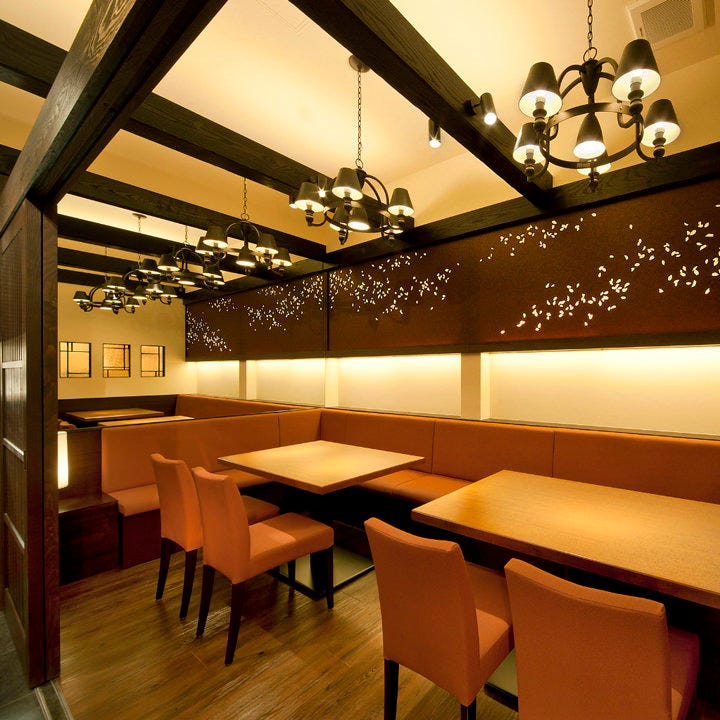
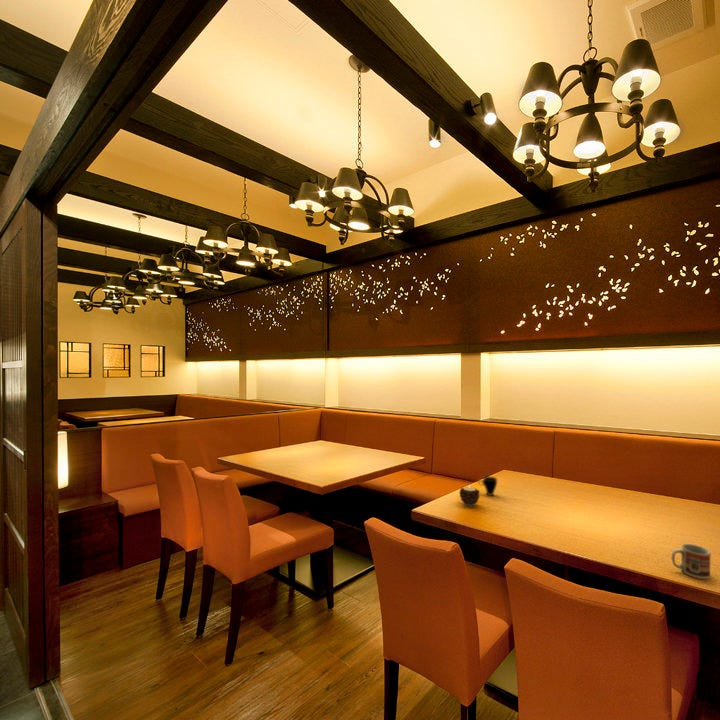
+ cup [671,543,712,580]
+ candle [458,485,481,507]
+ cup [477,475,498,496]
